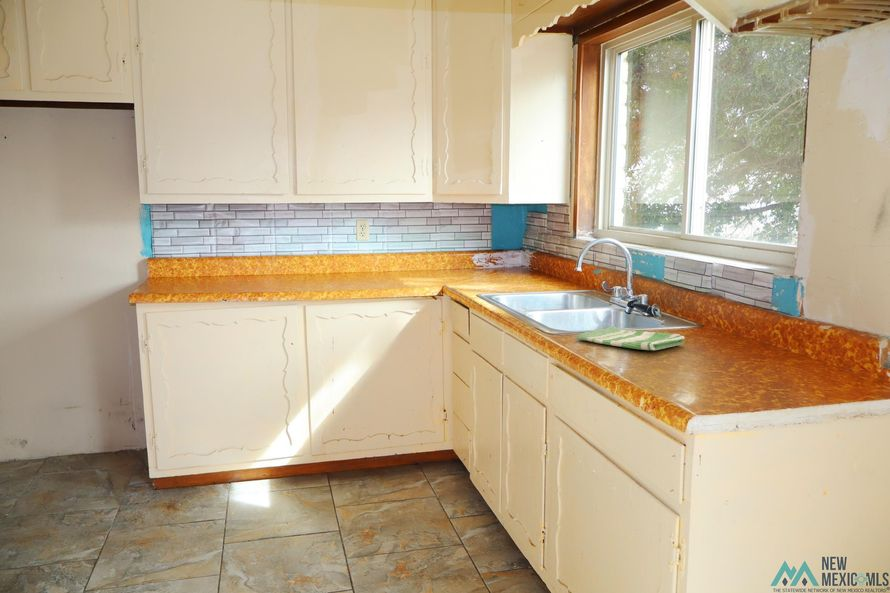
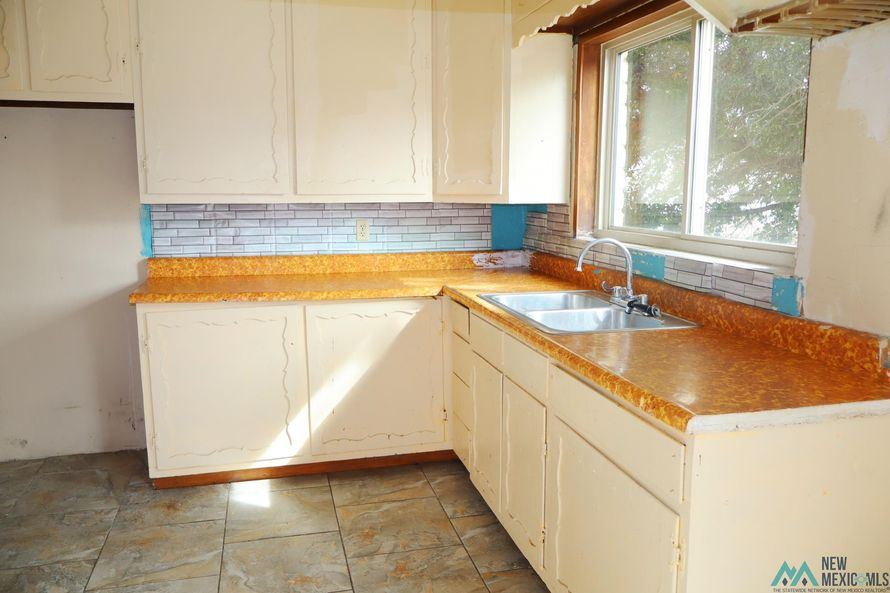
- dish towel [575,325,686,351]
